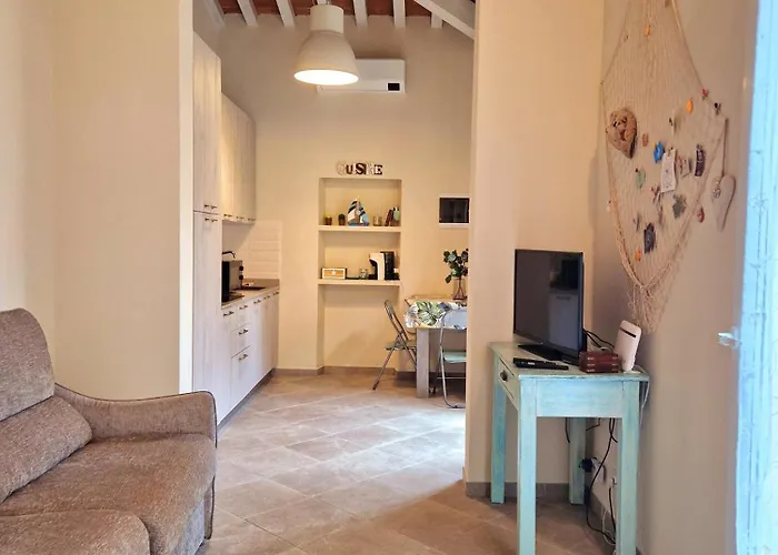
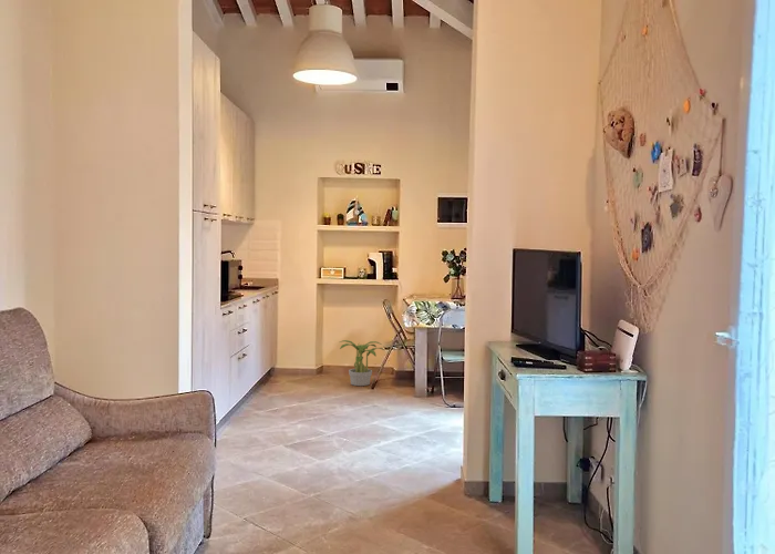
+ potted plant [339,339,385,387]
